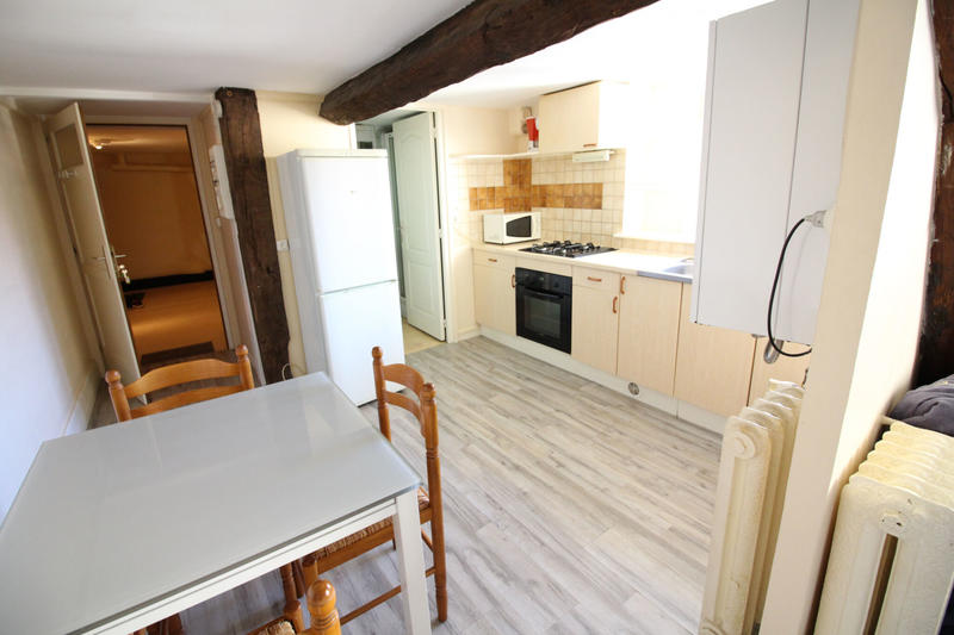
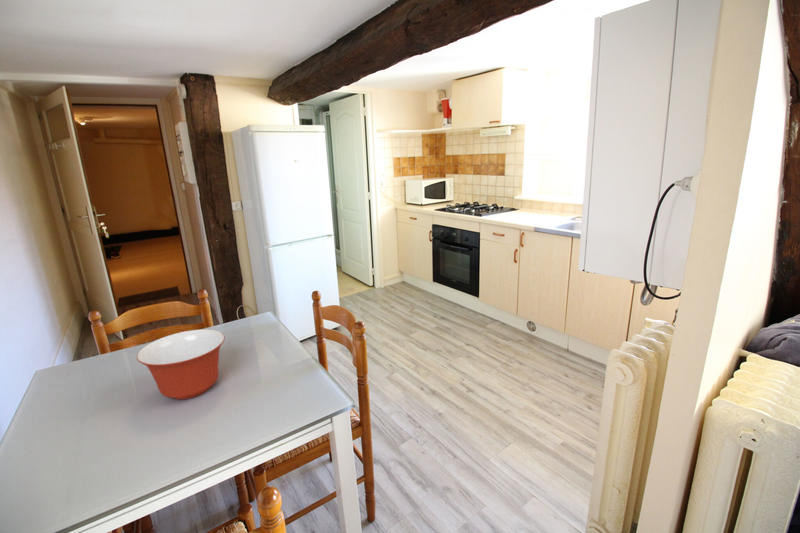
+ mixing bowl [136,329,226,400]
